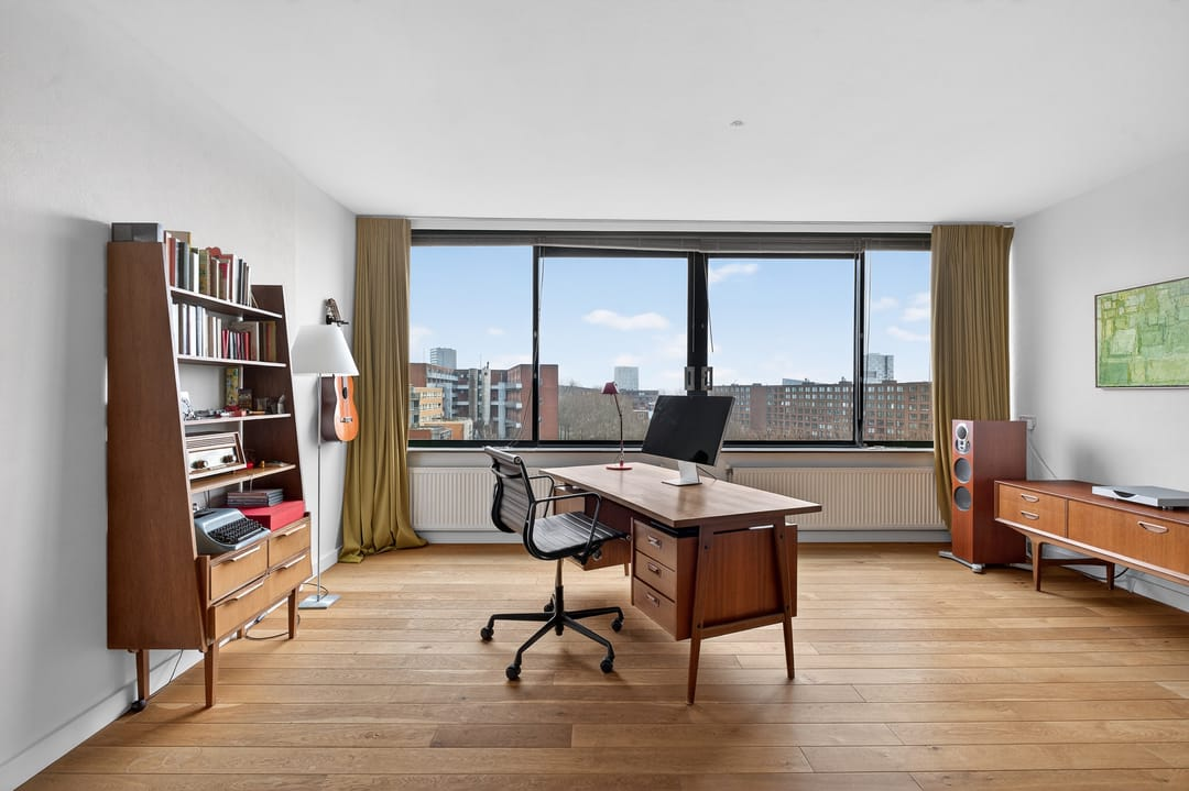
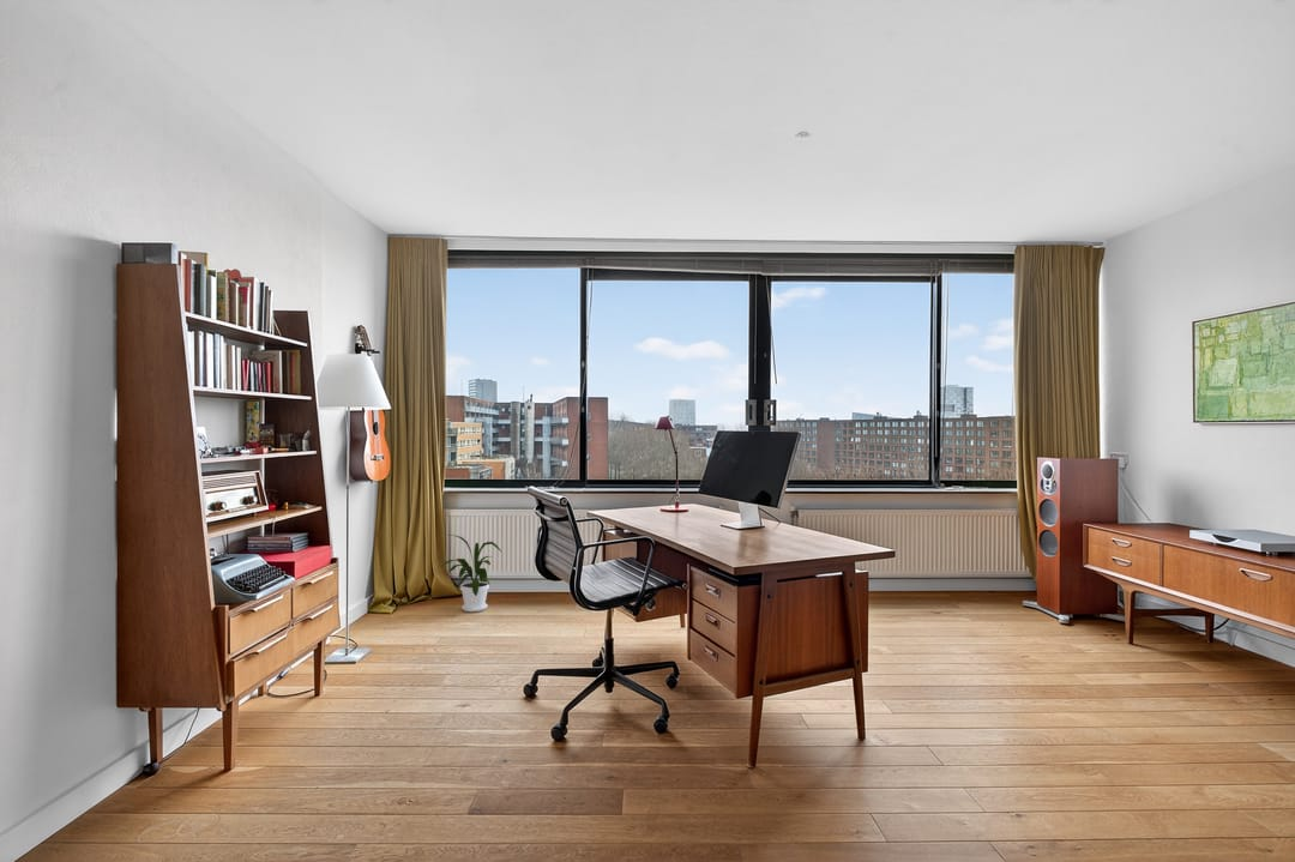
+ house plant [441,534,502,613]
